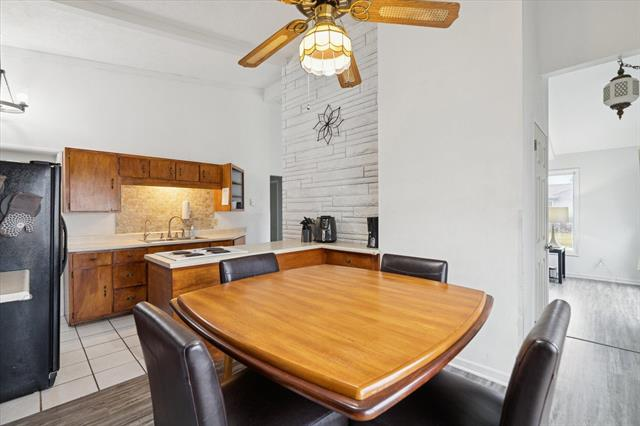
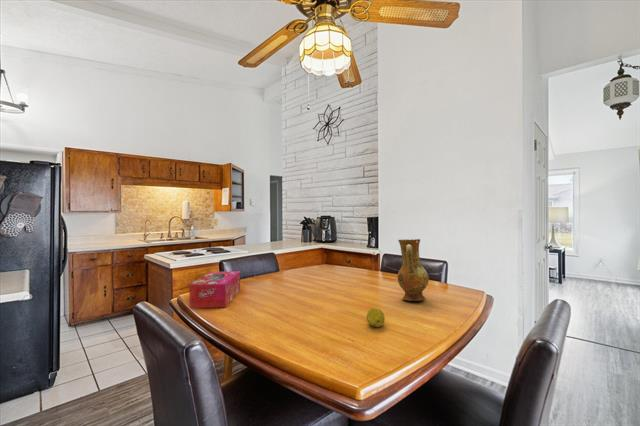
+ ceramic jug [397,238,430,302]
+ tissue box [188,270,241,309]
+ fruit [366,307,386,328]
